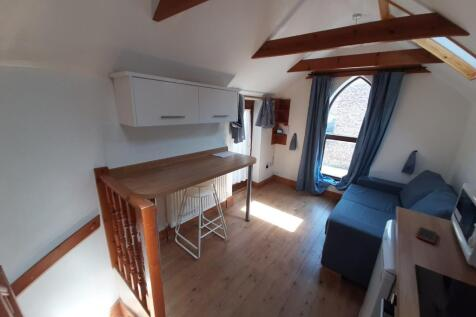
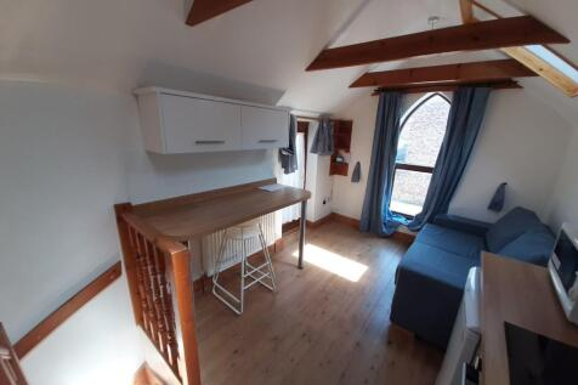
- cell phone [415,226,438,244]
